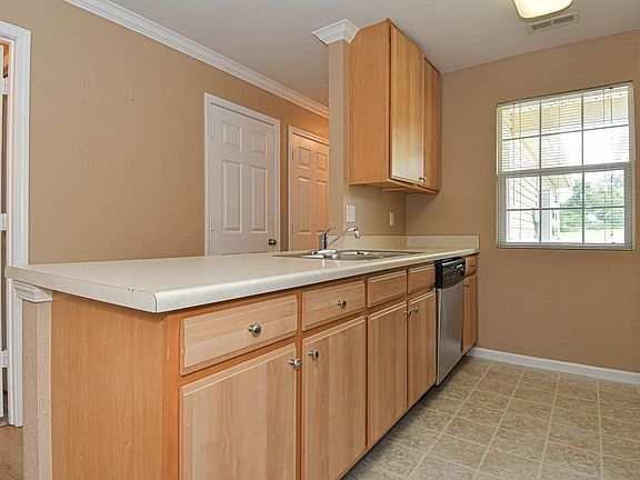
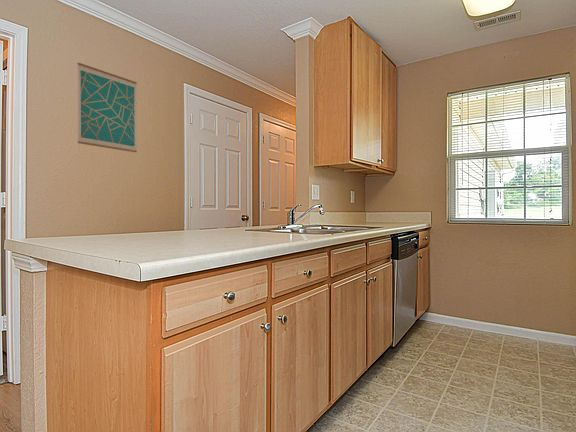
+ wall art [77,62,138,153]
